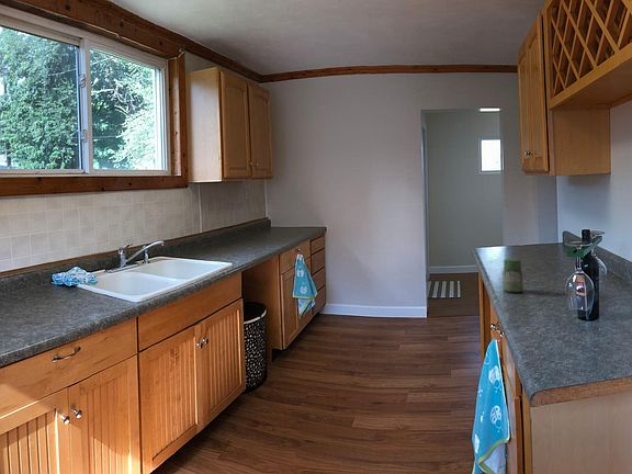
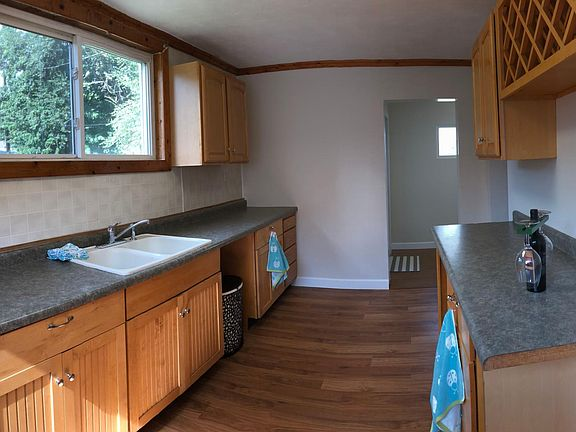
- jar [501,258,524,293]
